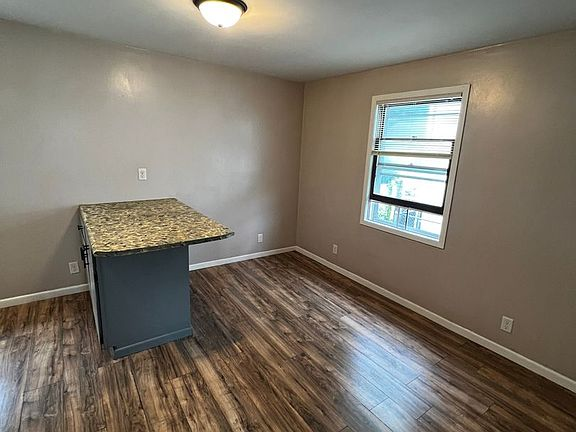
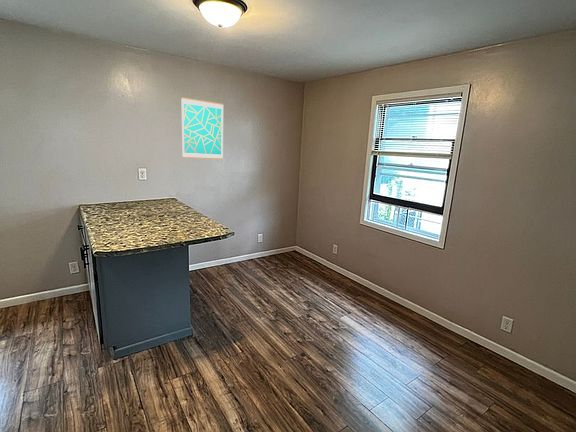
+ wall art [180,97,224,160]
